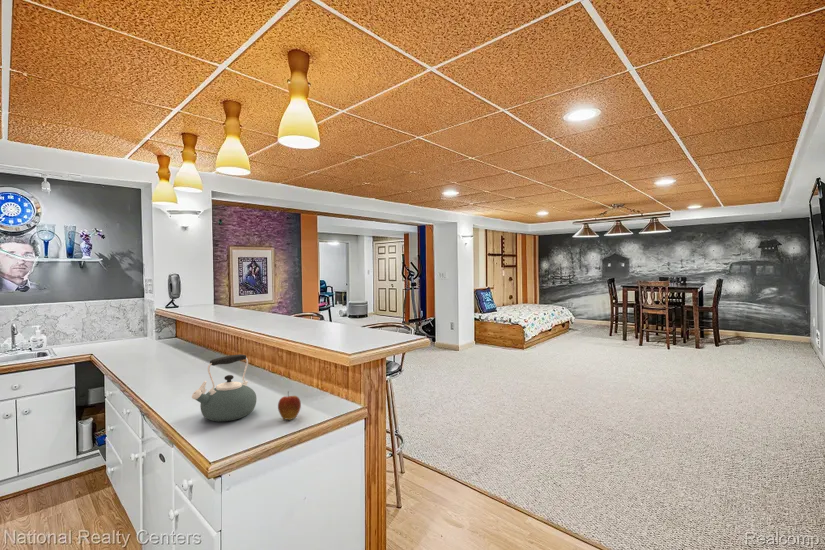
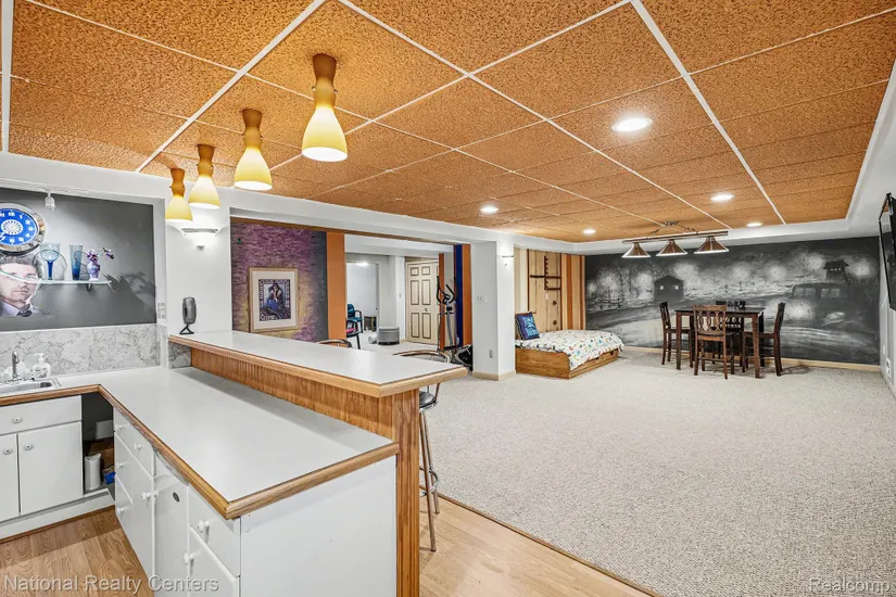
- kettle [191,353,257,423]
- apple [277,390,302,421]
